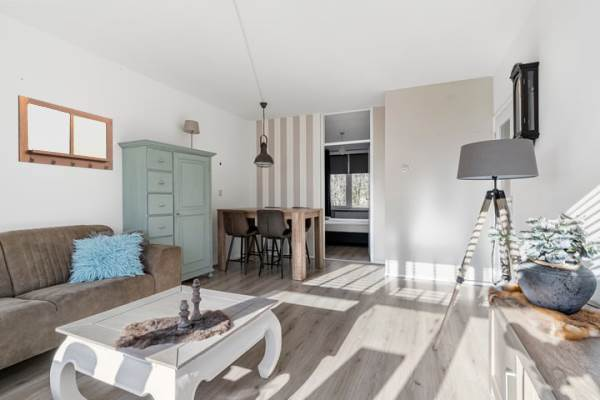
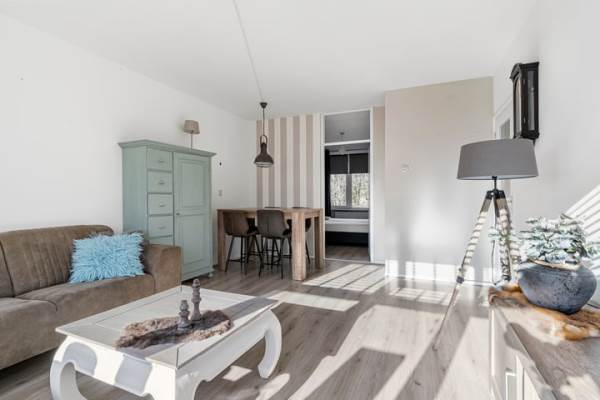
- writing board [17,94,114,171]
